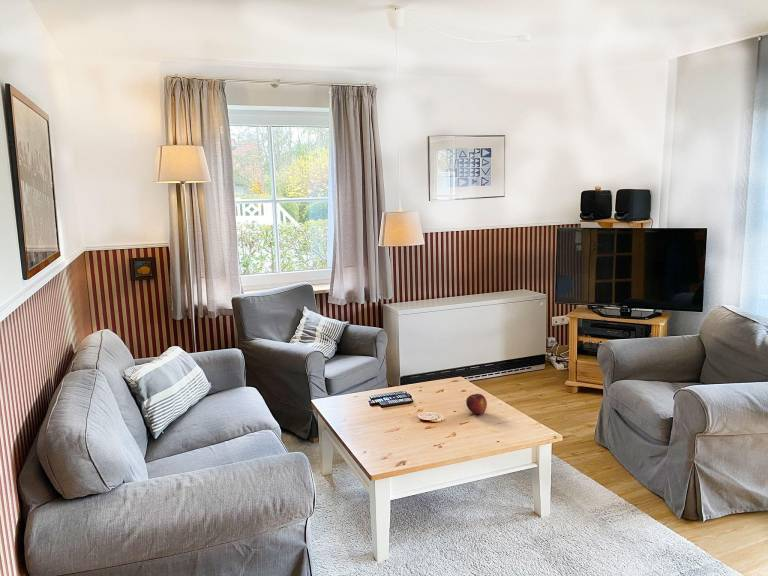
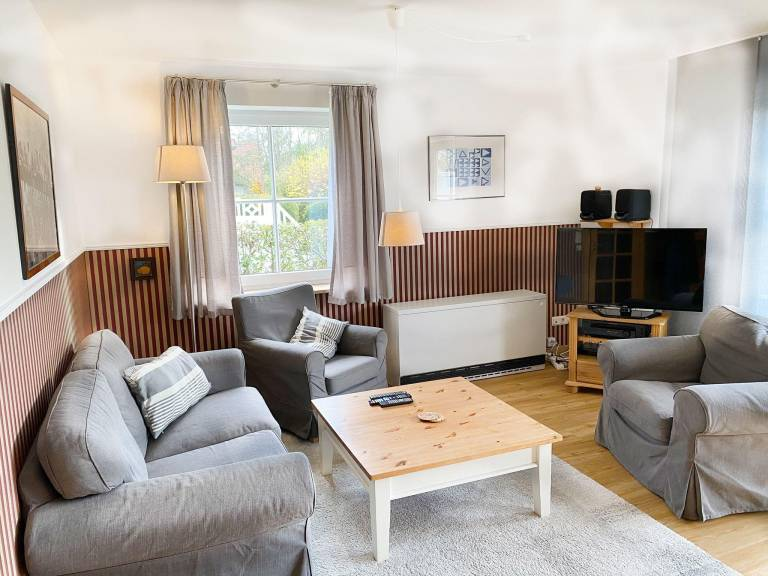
- fruit [465,393,488,416]
